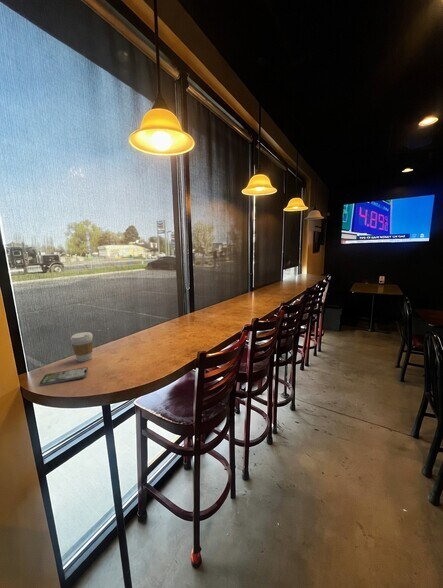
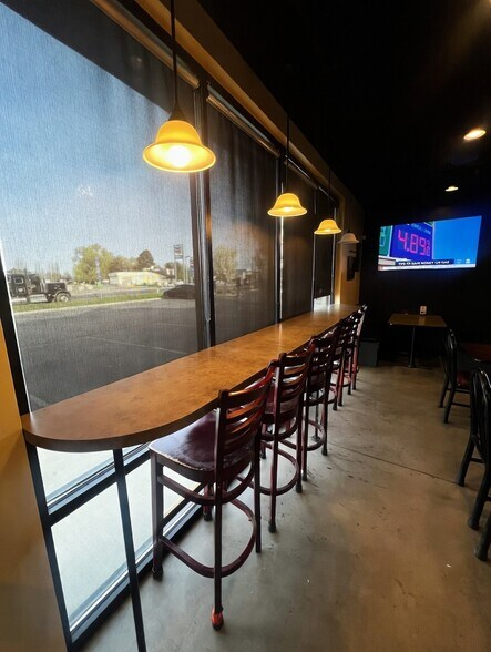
- coffee cup [70,331,94,363]
- smartphone [39,366,89,387]
